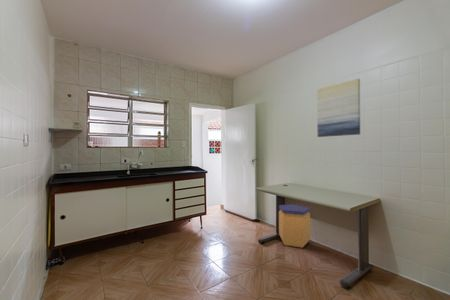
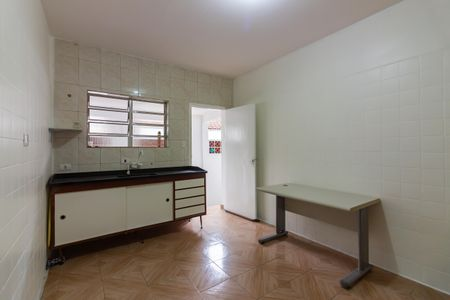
- trash can [278,203,312,249]
- wall art [316,78,361,138]
